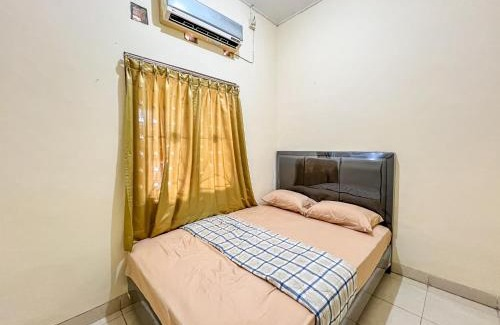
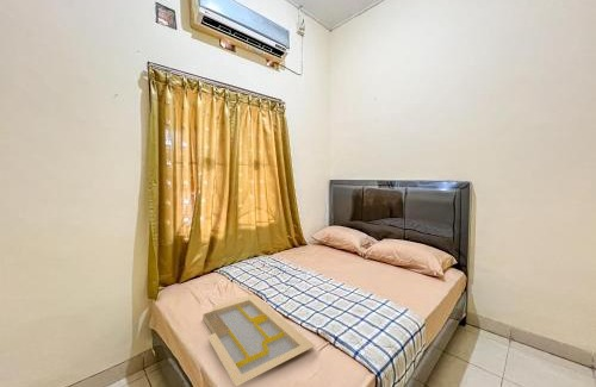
+ serving tray [201,293,316,387]
